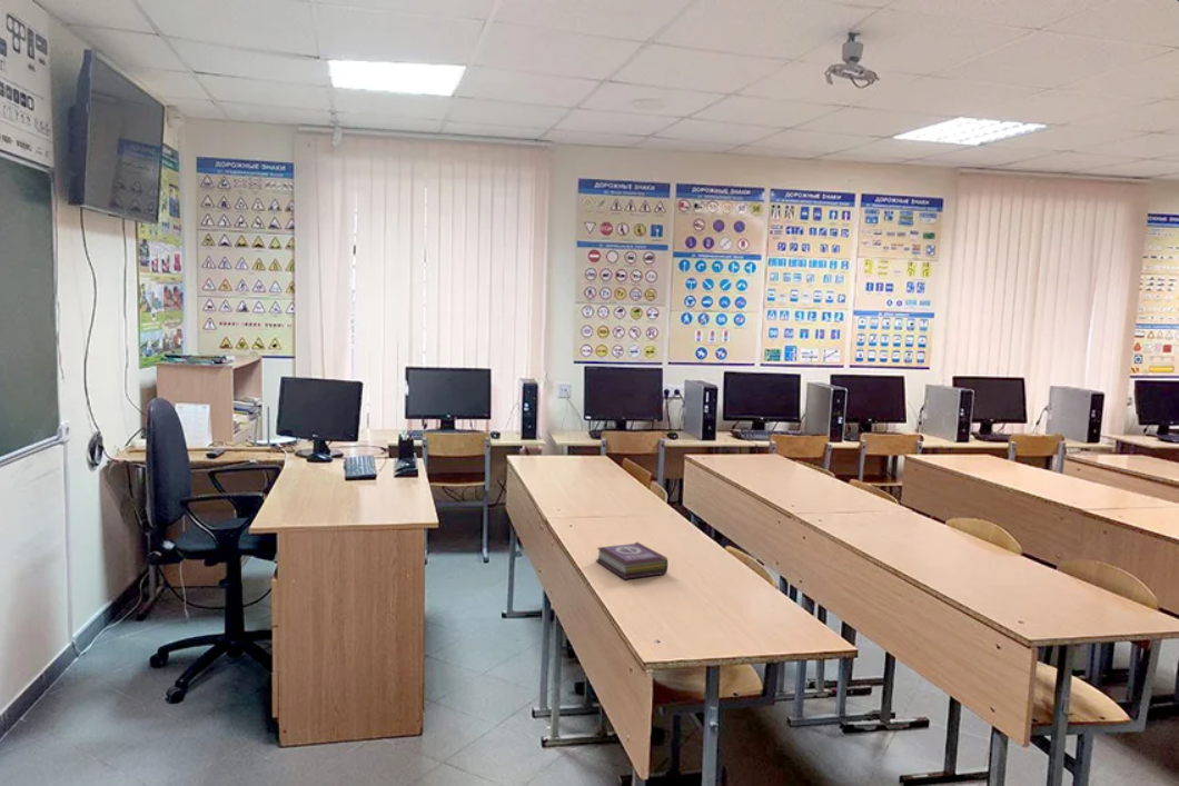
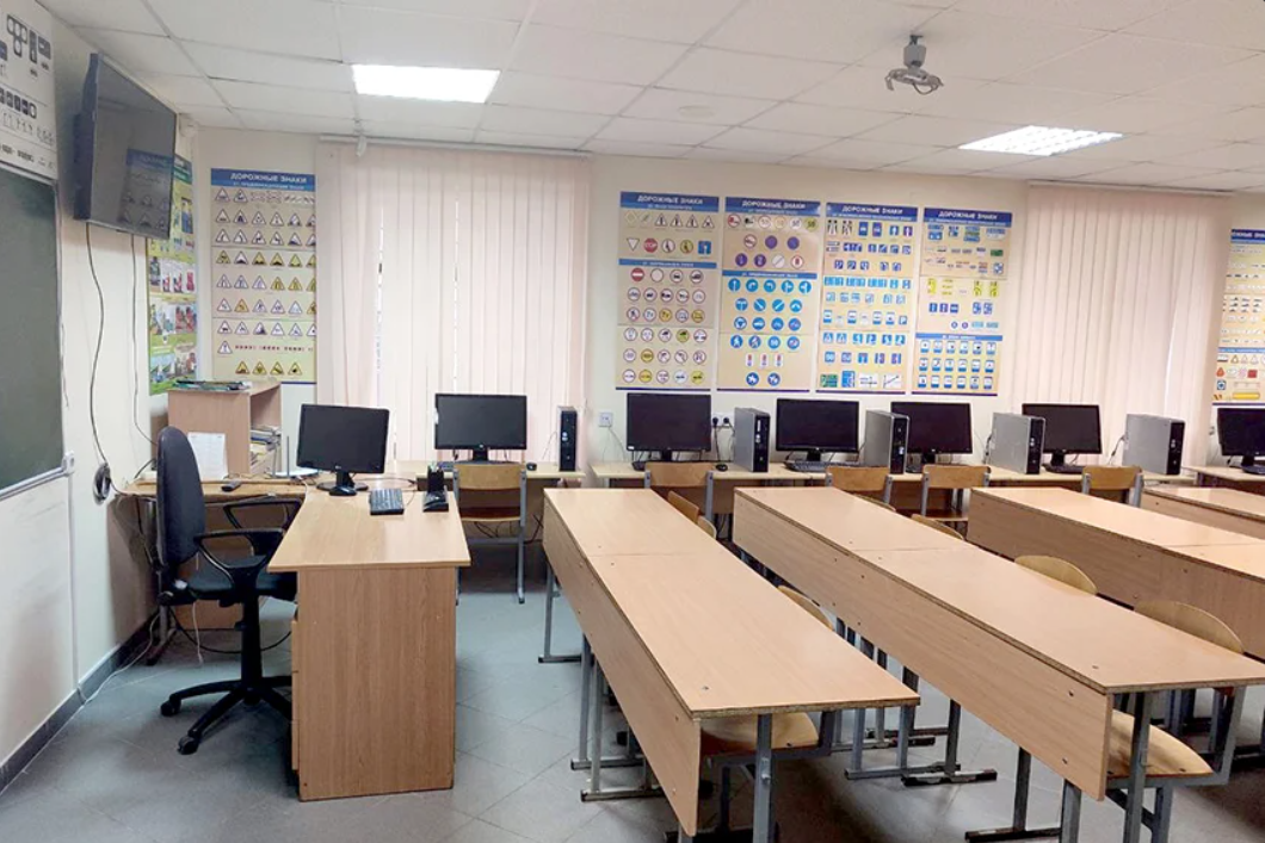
- book [595,540,668,580]
